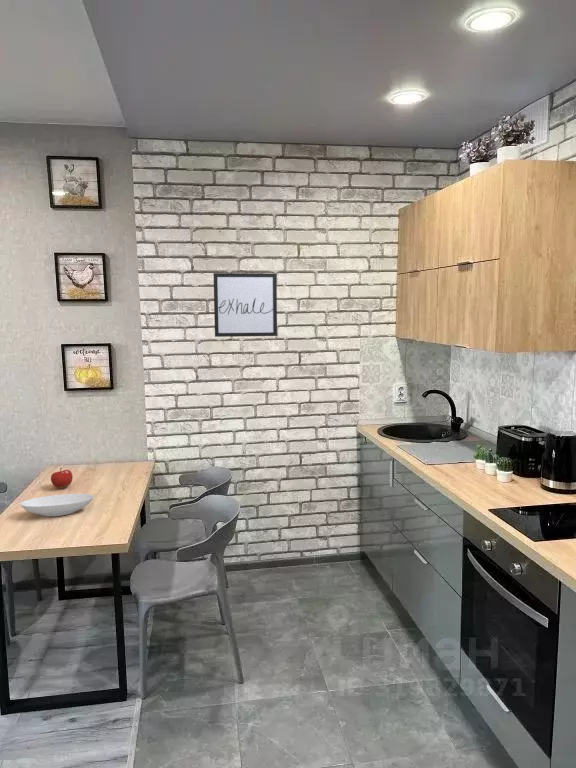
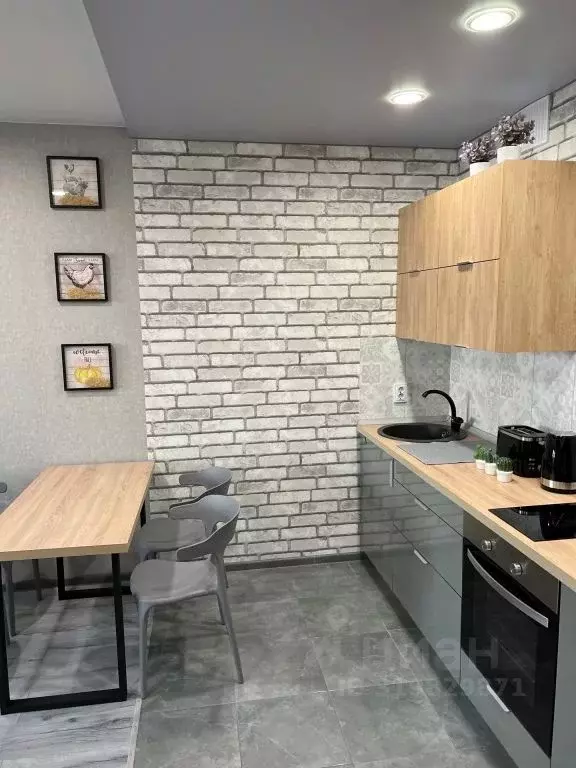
- wall art [212,272,278,338]
- bowl [19,493,95,517]
- fruit [50,467,74,489]
